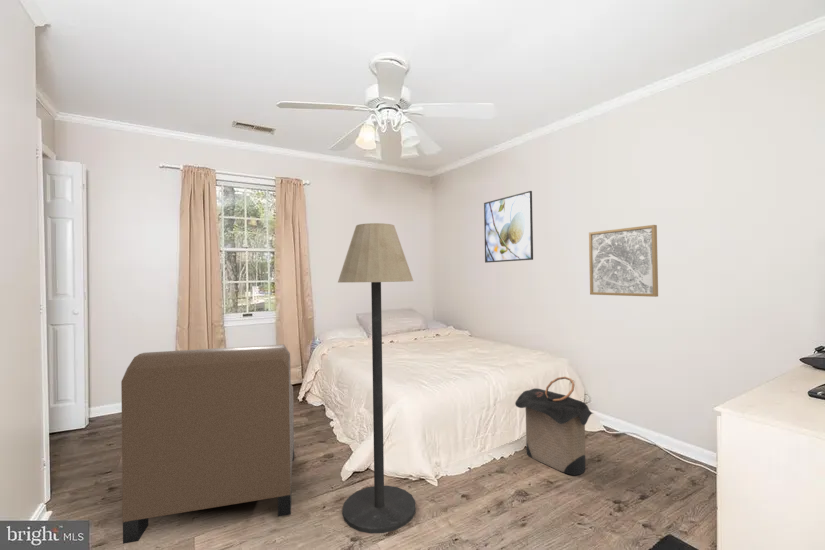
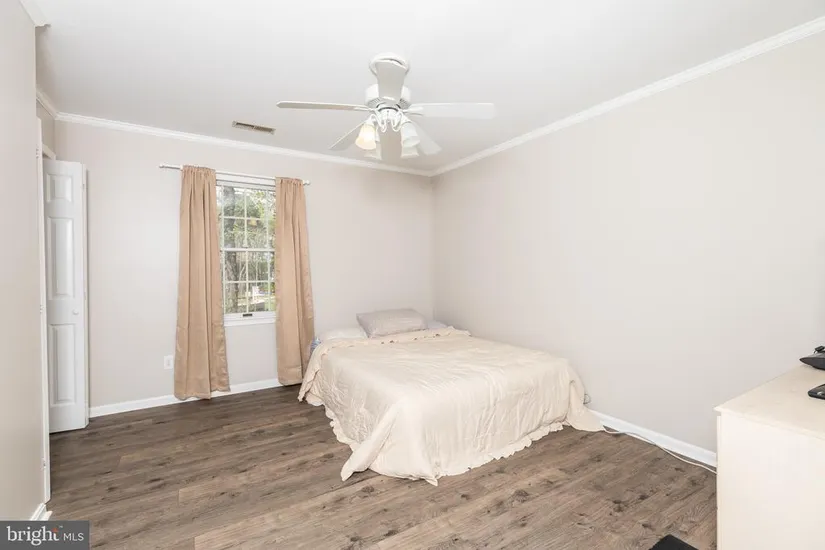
- armchair [120,343,295,545]
- wall art [588,224,659,298]
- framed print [483,190,534,264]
- laundry hamper [514,376,594,476]
- floor lamp [337,222,417,535]
